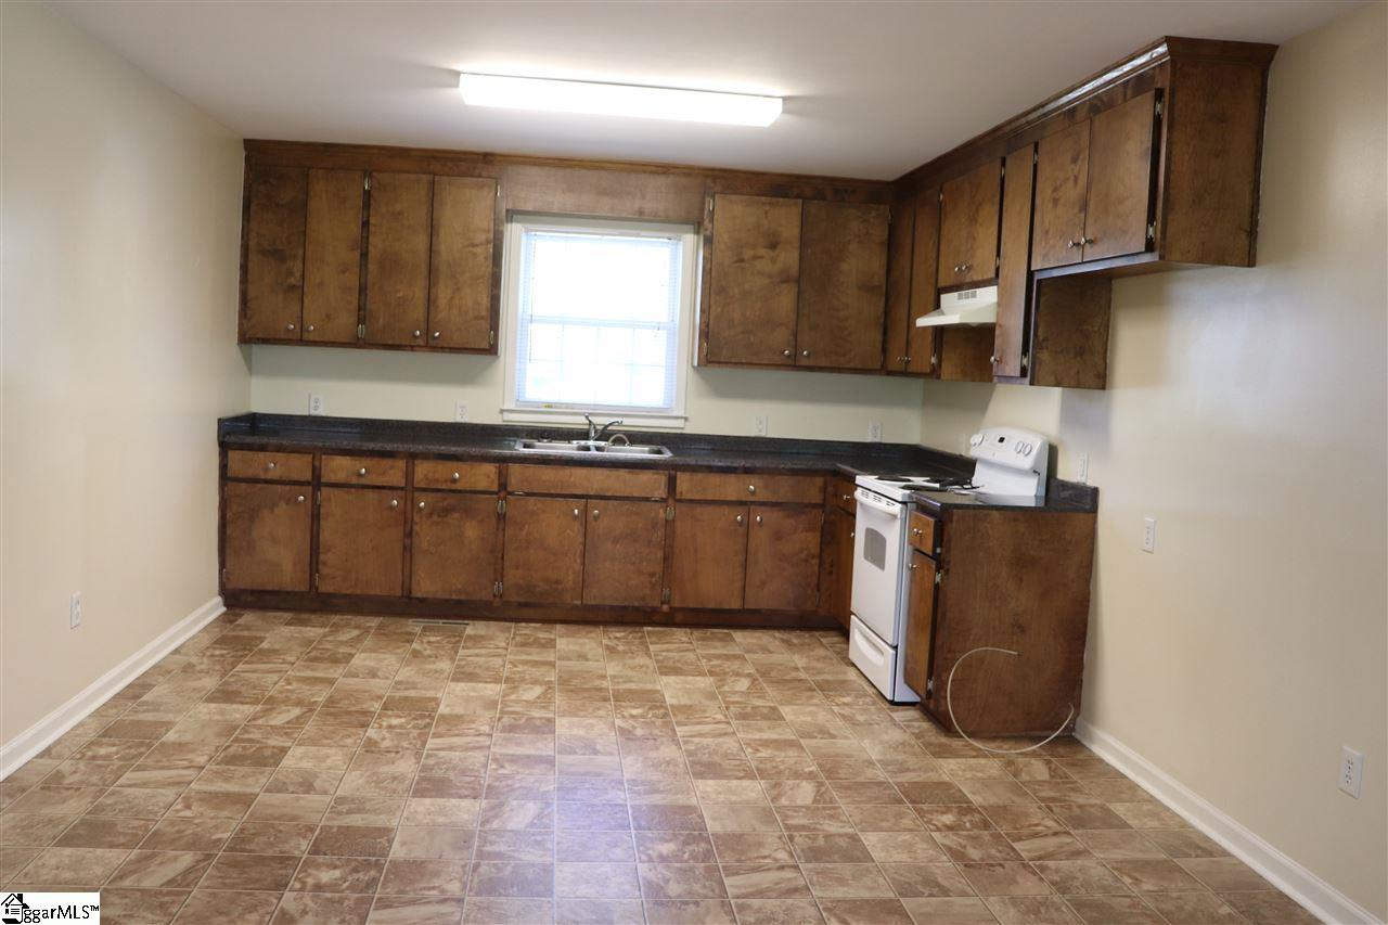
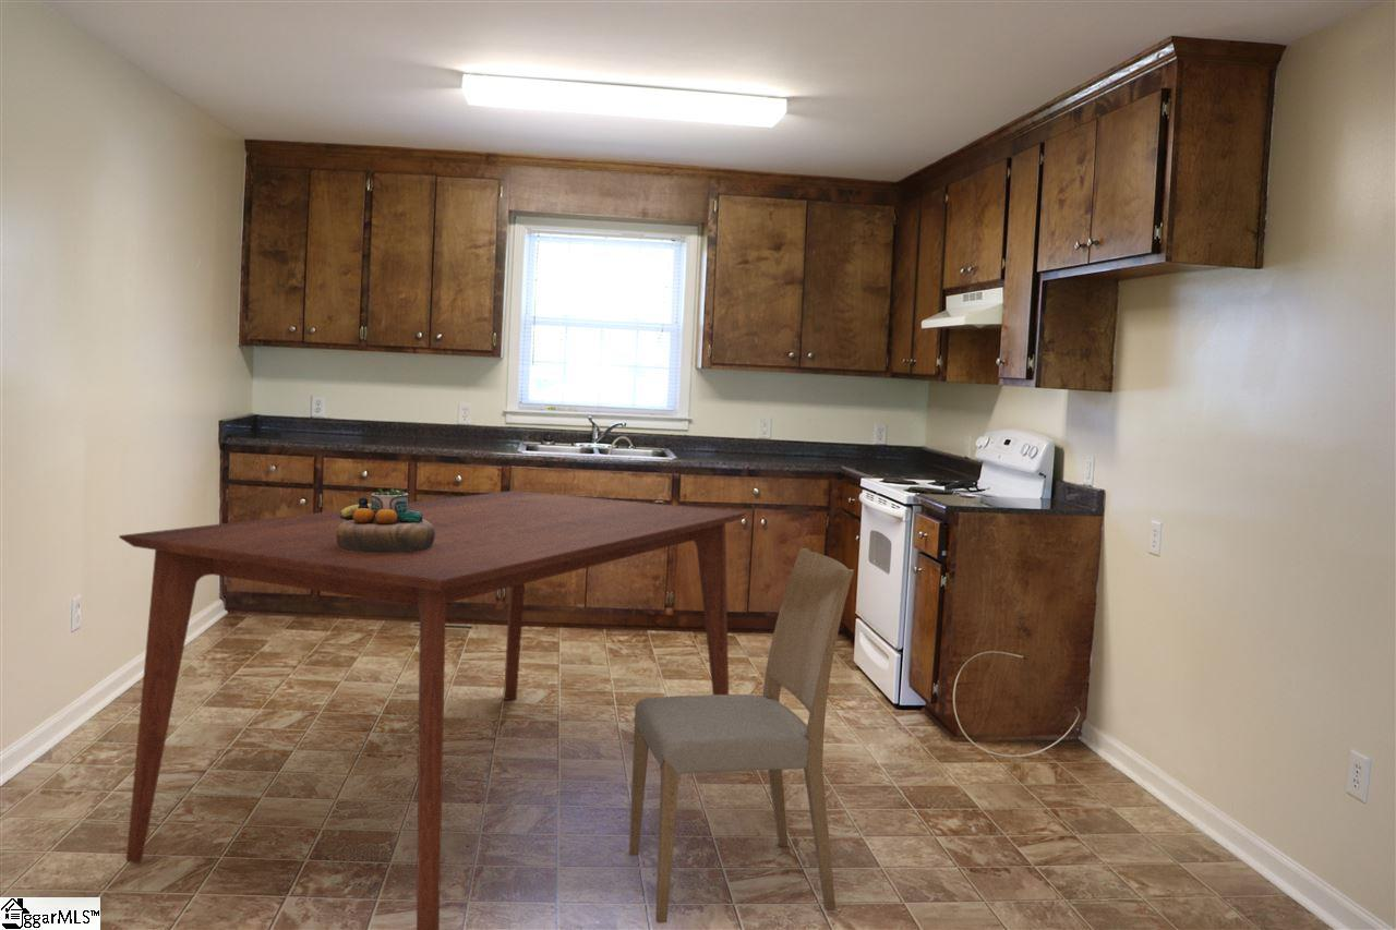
+ dining table [118,490,748,930]
+ decorative bowl [336,486,435,553]
+ dining chair [628,547,855,925]
